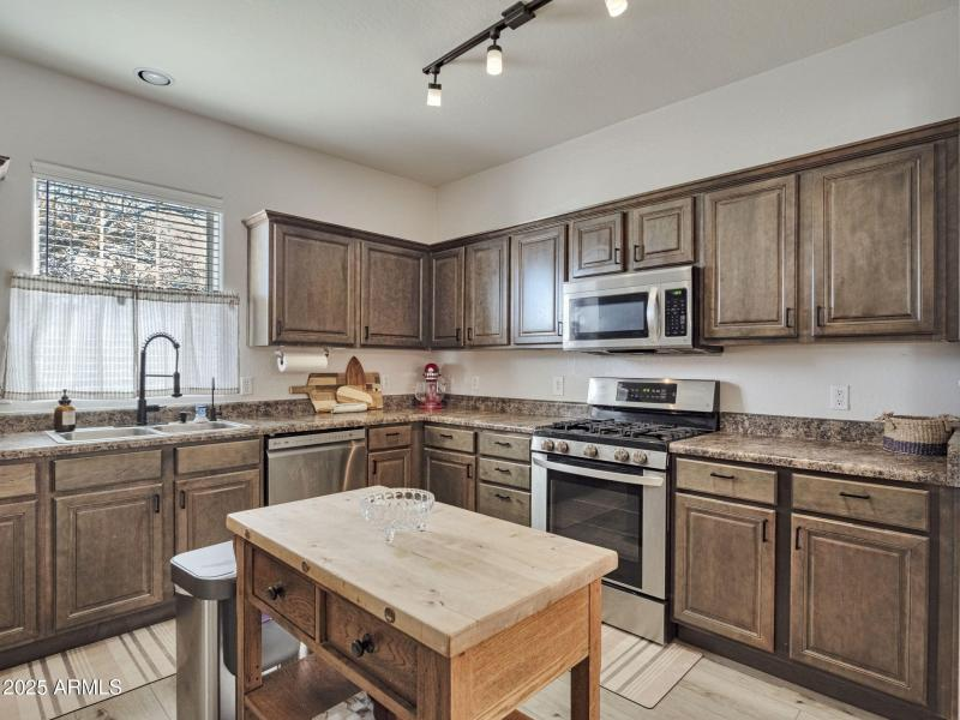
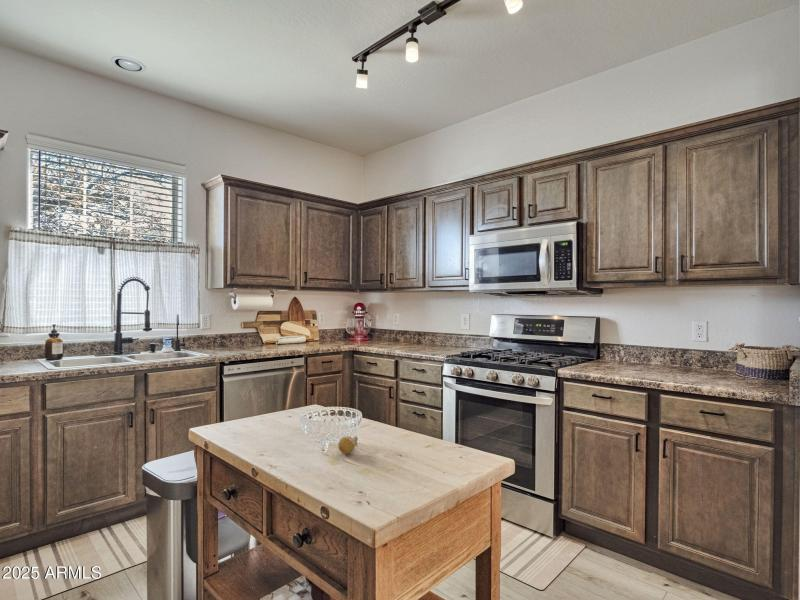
+ fruit [337,435,359,455]
